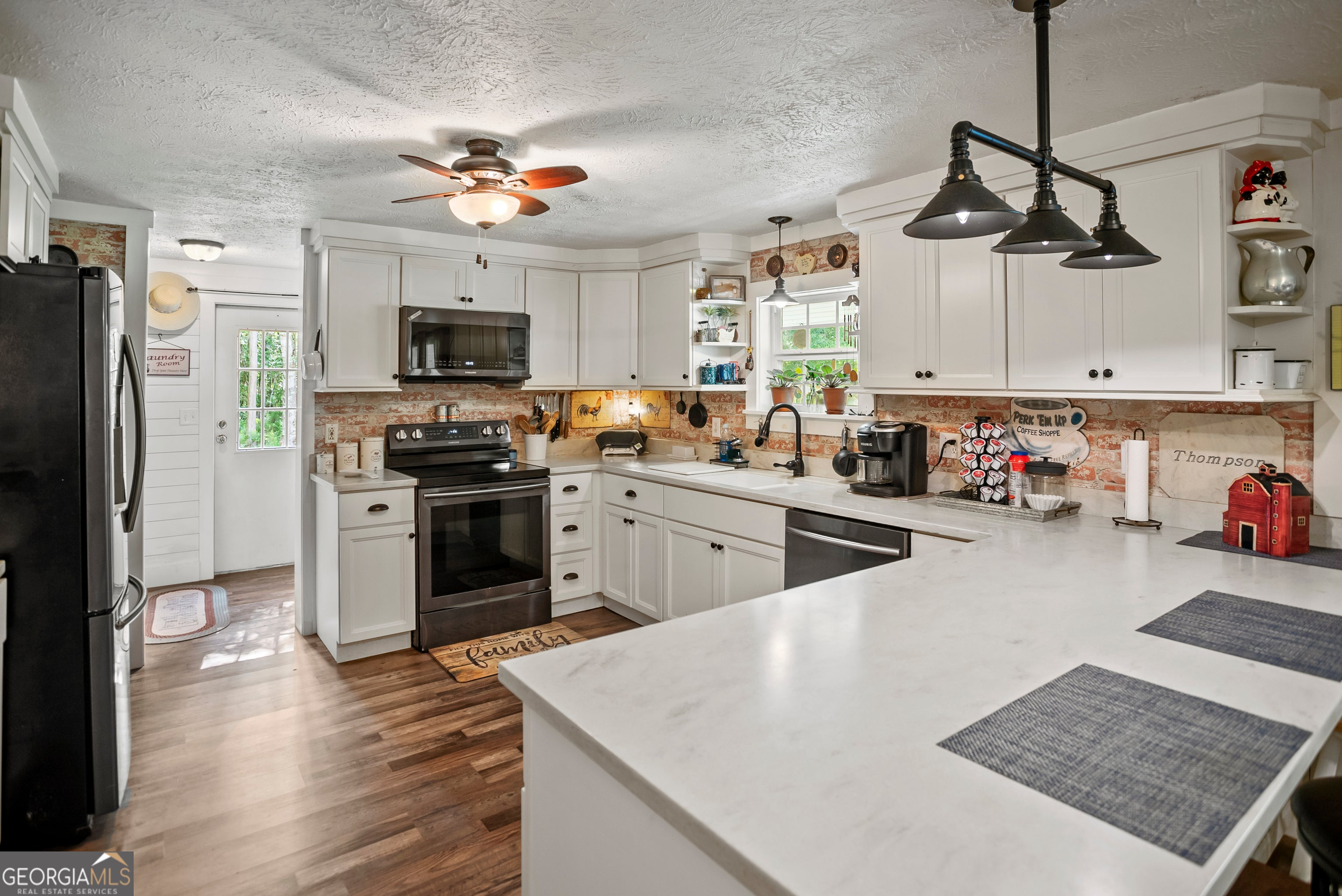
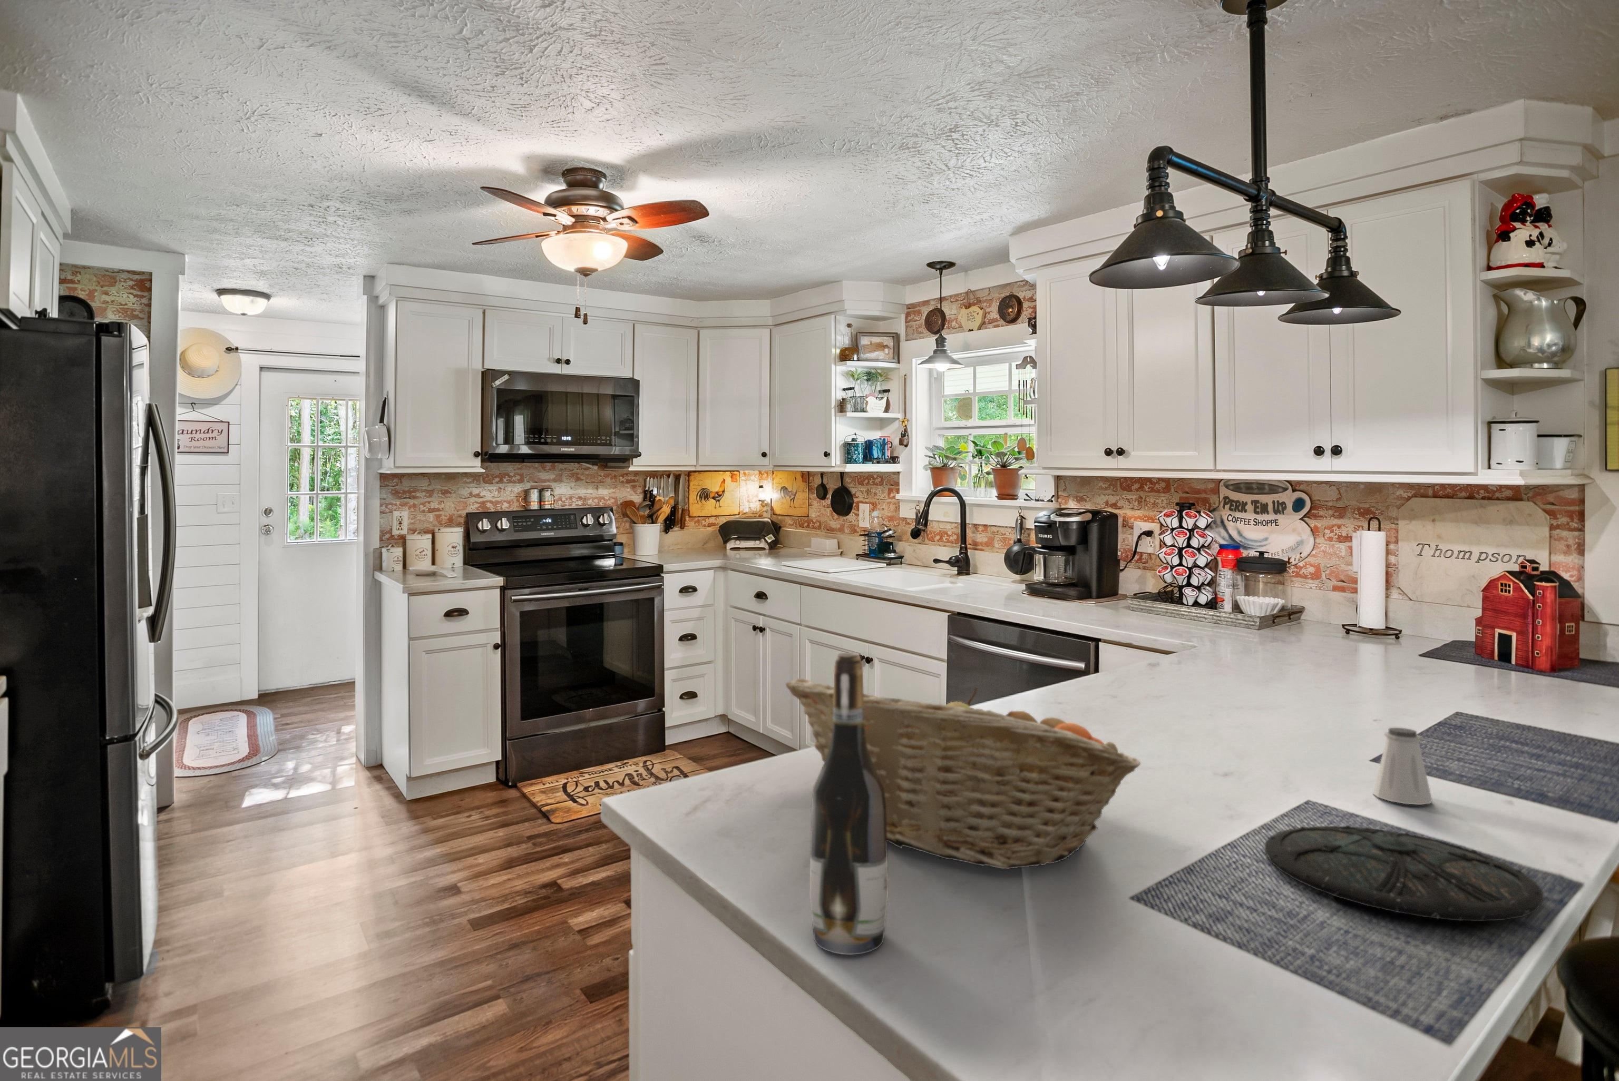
+ plate [1264,824,1544,922]
+ wine bottle [810,653,889,956]
+ saltshaker [1373,728,1433,806]
+ fruit basket [785,678,1141,870]
